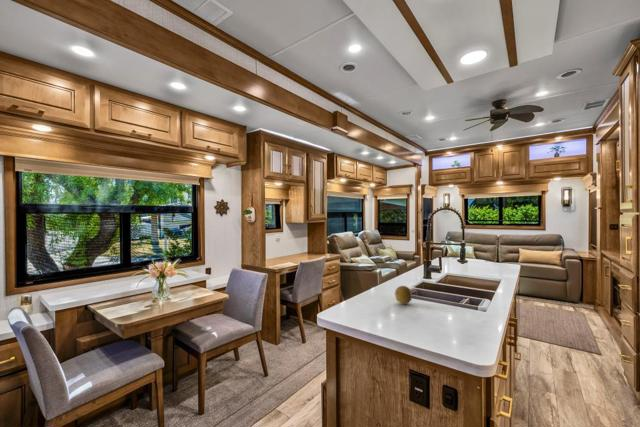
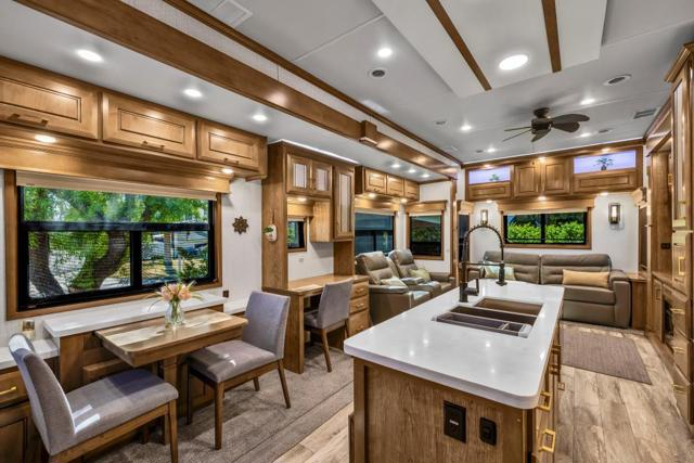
- fruit [394,285,413,305]
